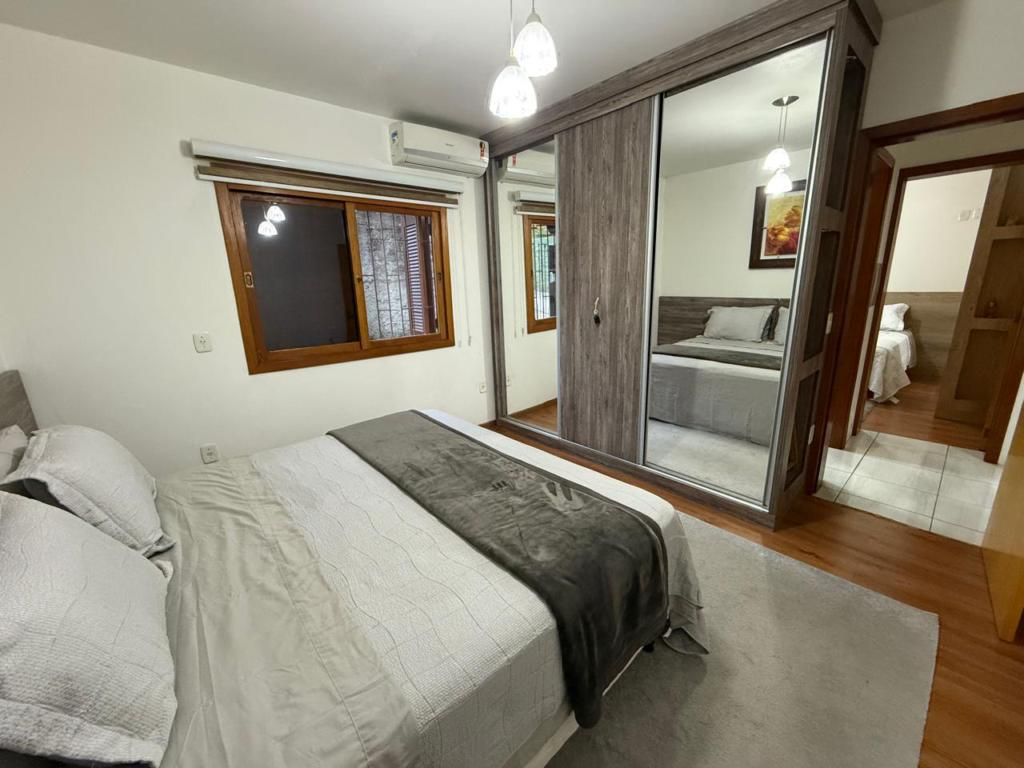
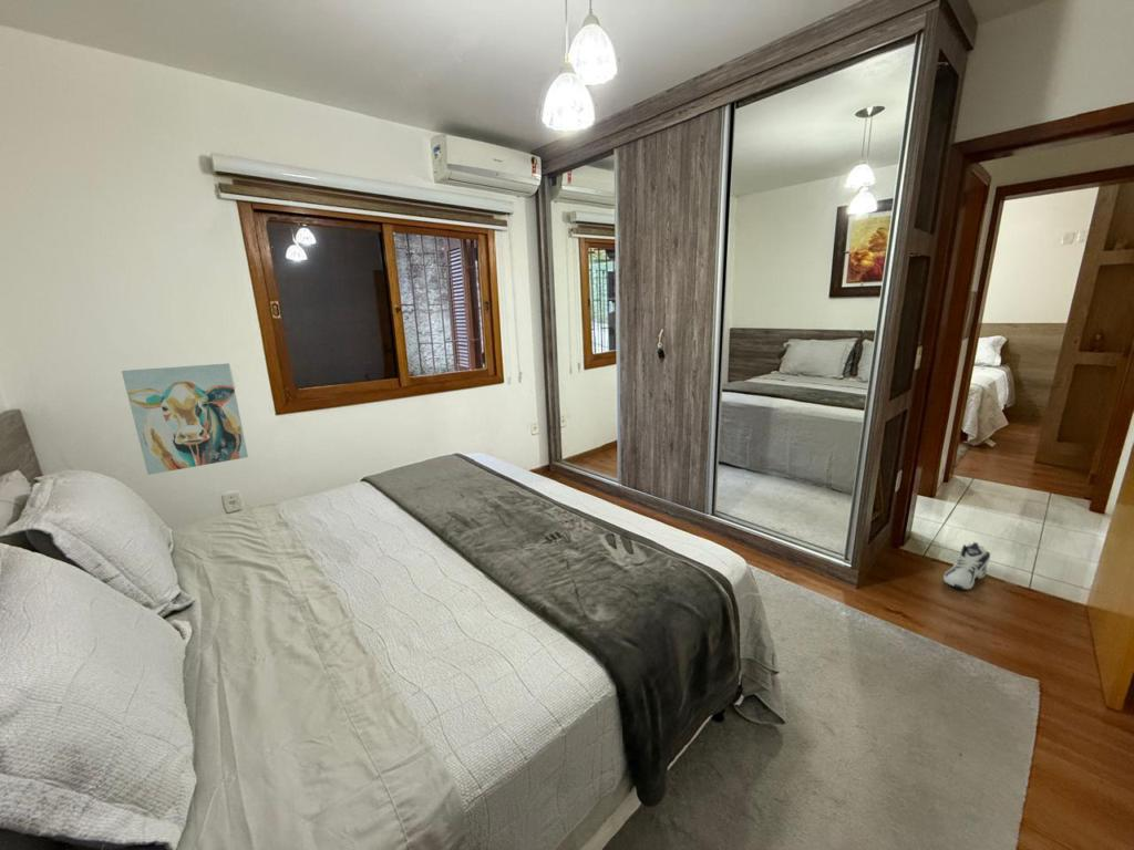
+ sneaker [942,541,991,590]
+ wall art [121,362,249,476]
